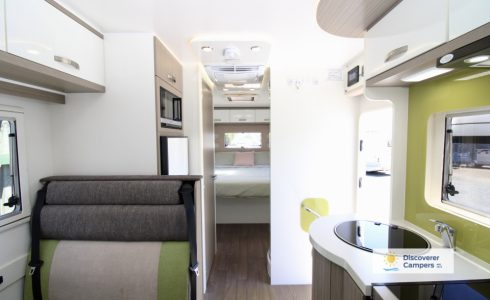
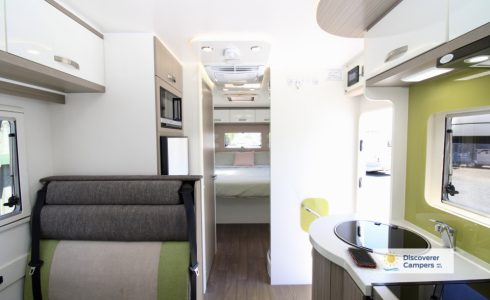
+ cell phone [347,246,378,268]
